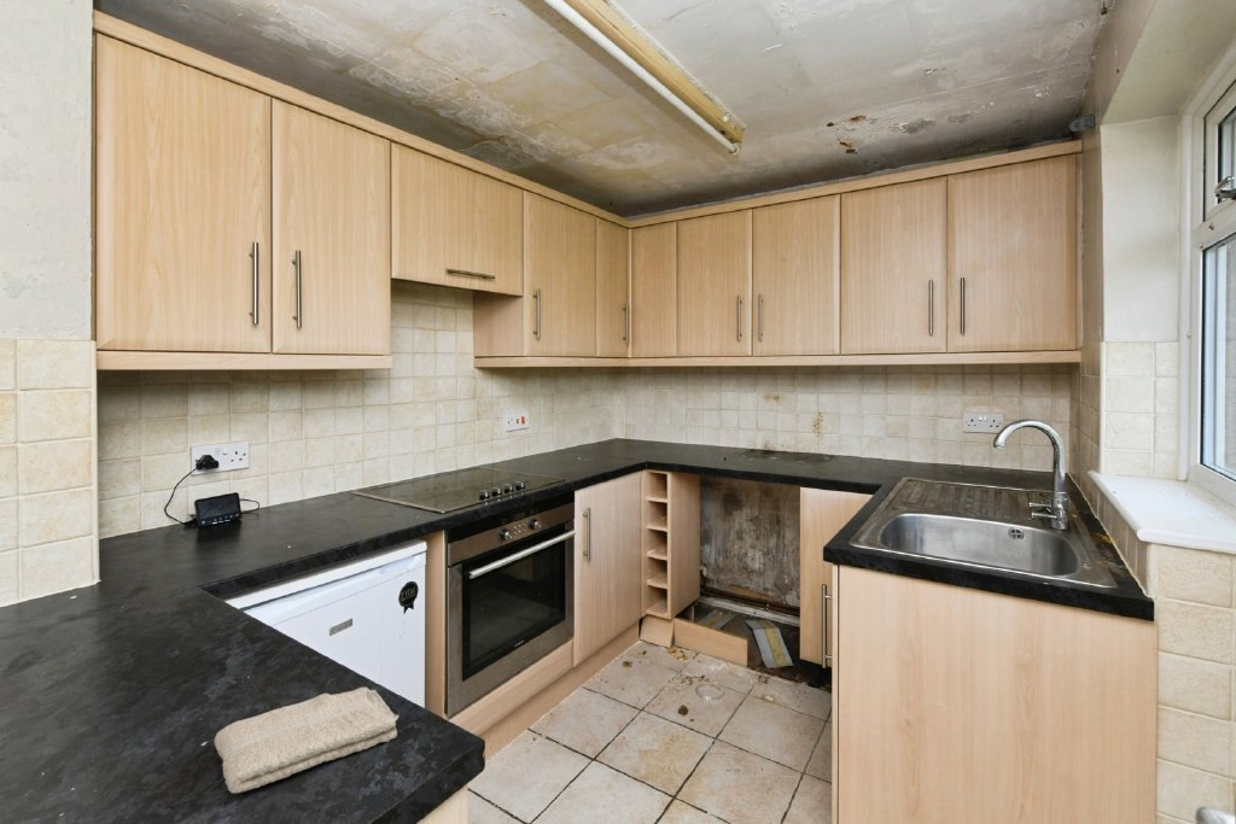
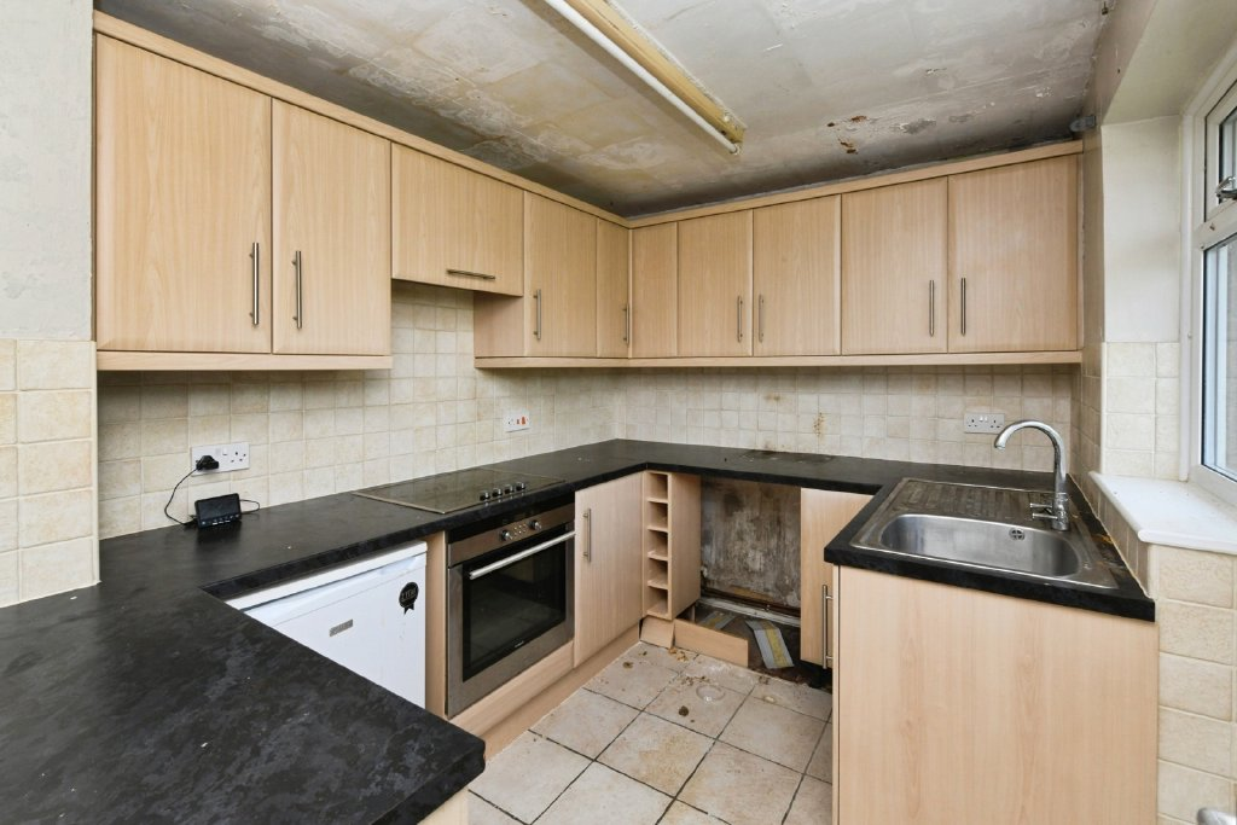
- washcloth [214,686,400,795]
